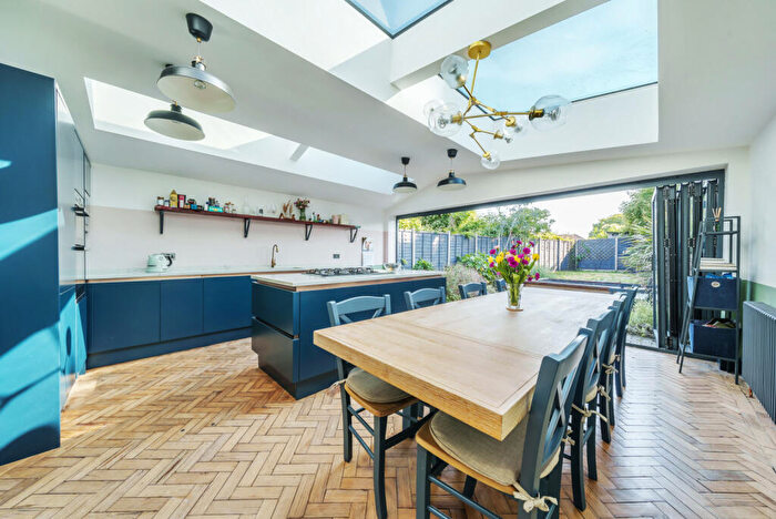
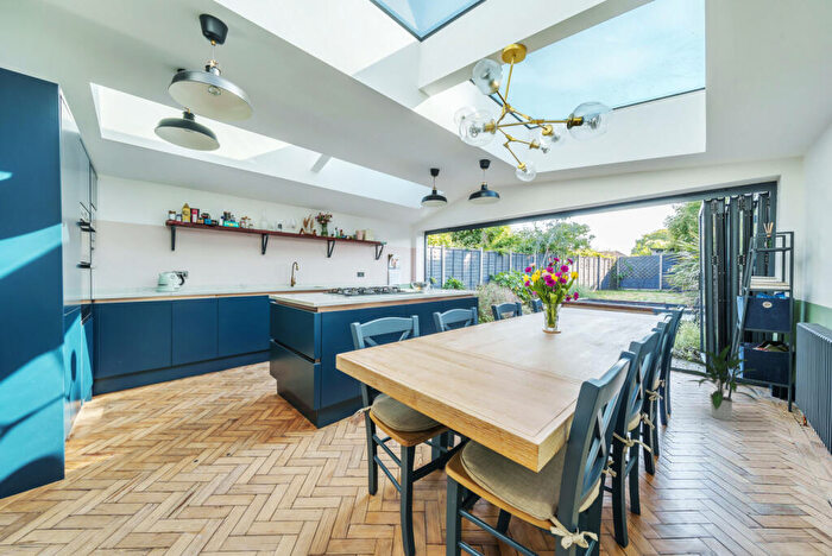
+ indoor plant [682,345,761,422]
